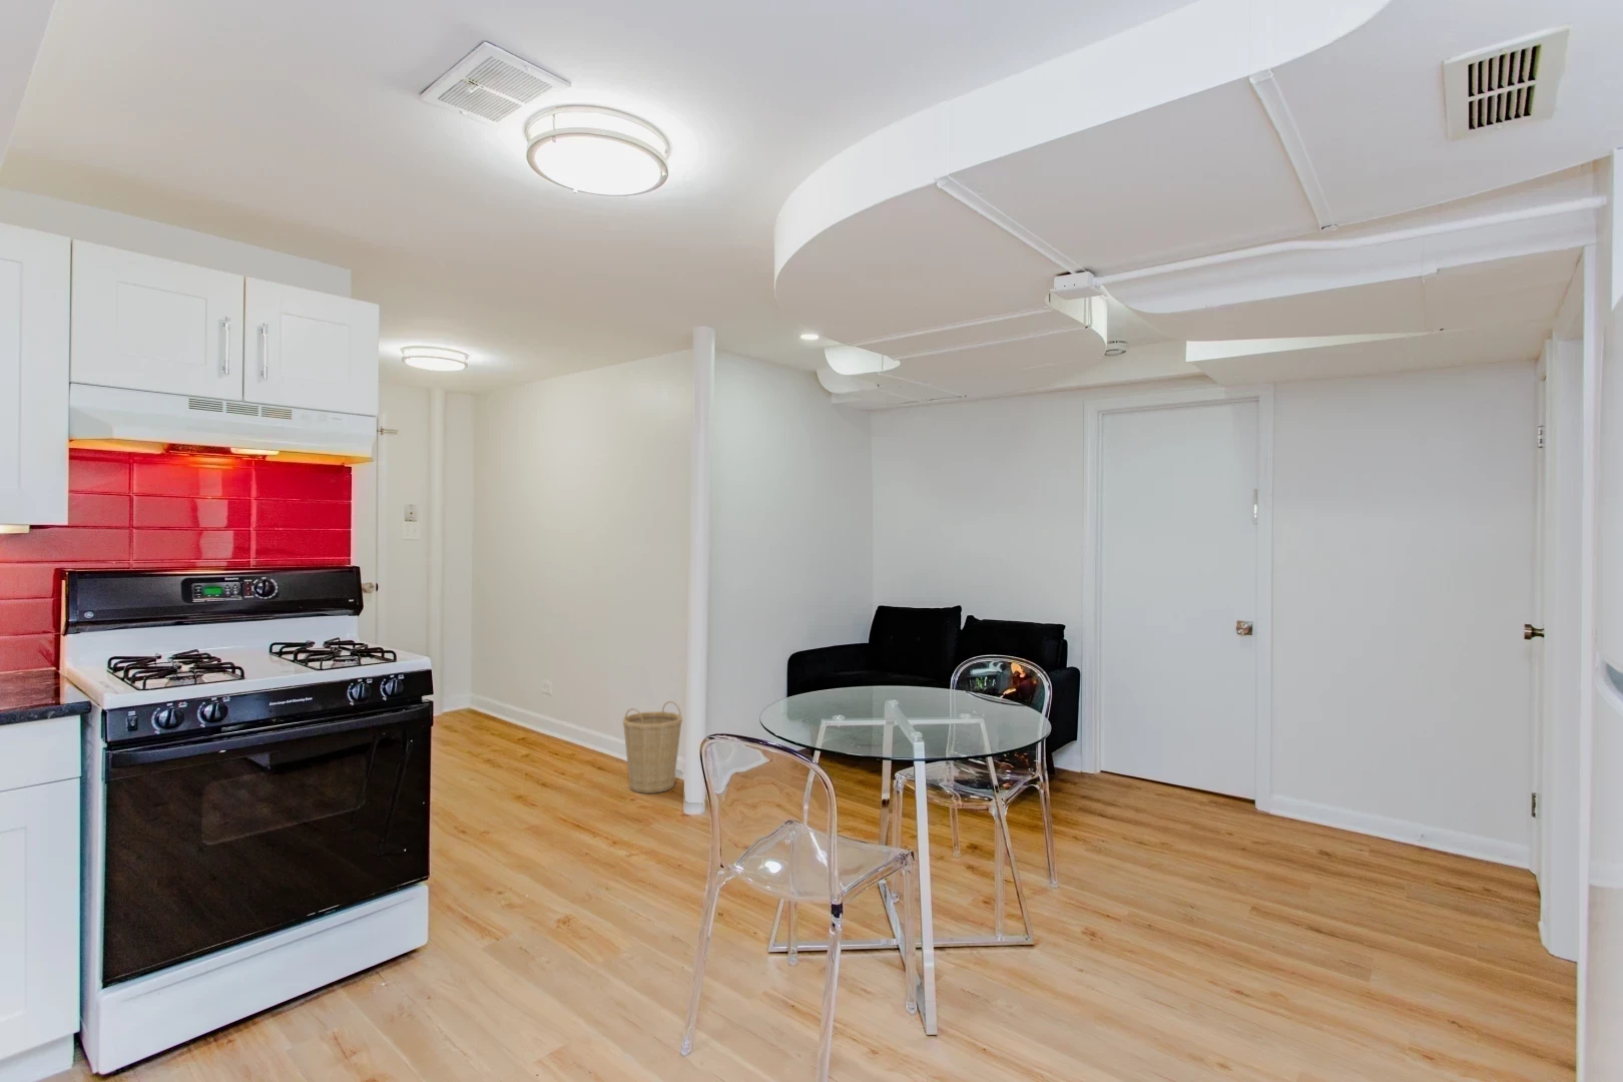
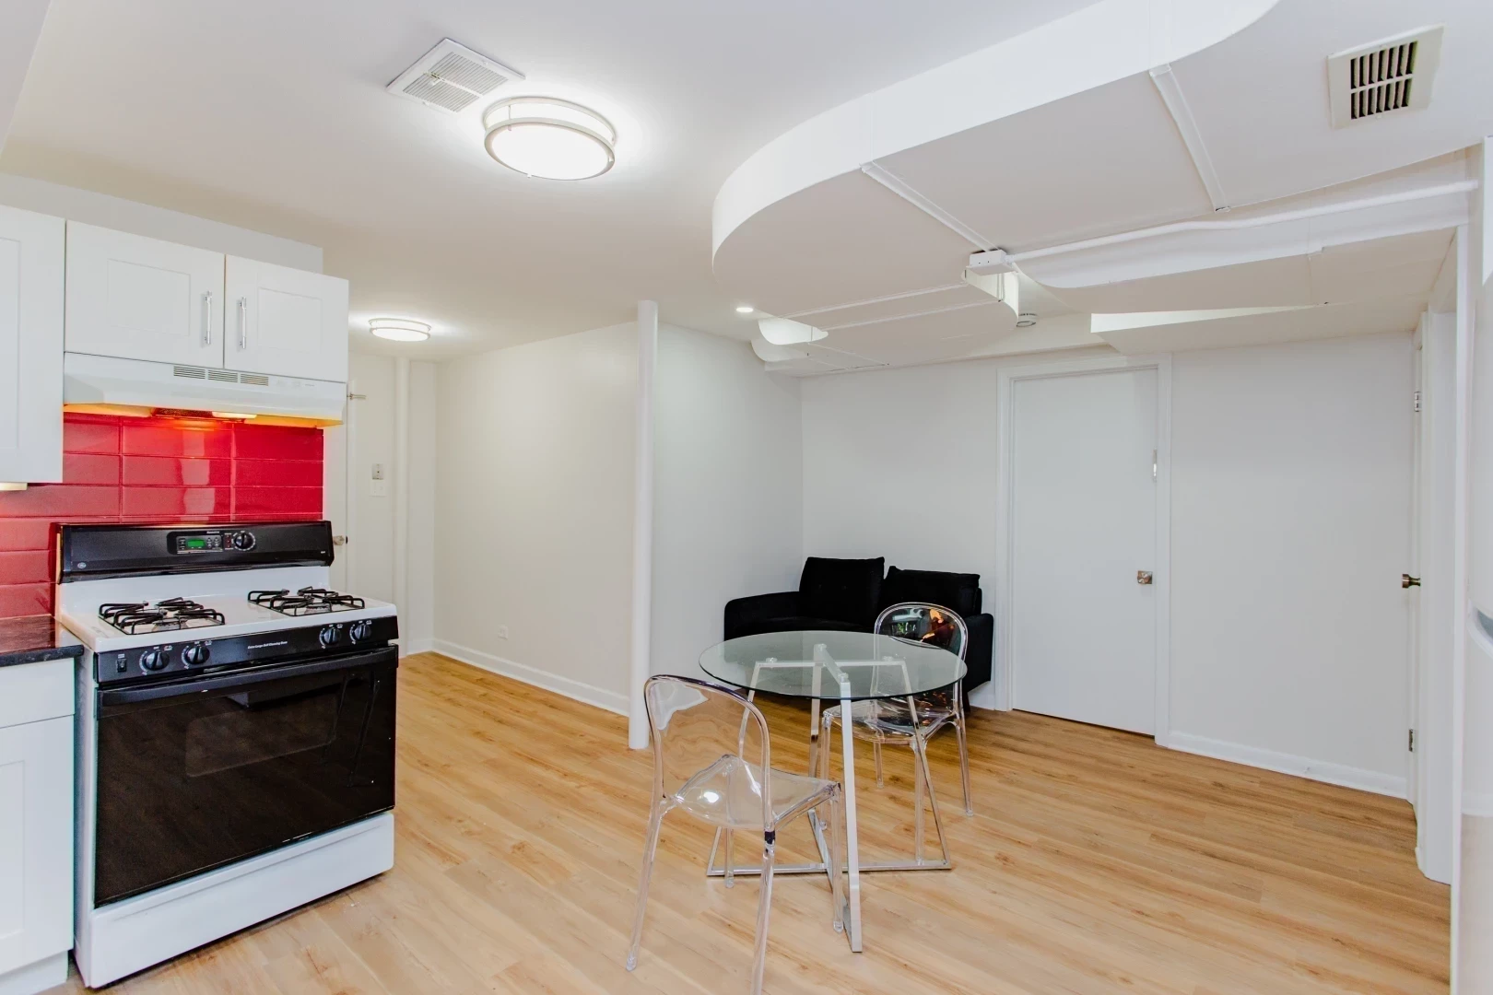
- basket [622,700,683,795]
